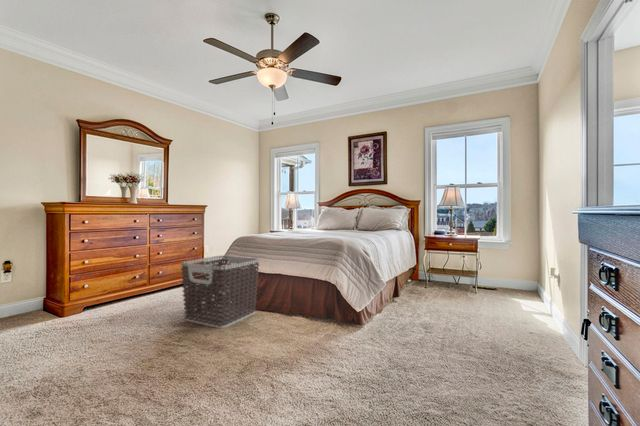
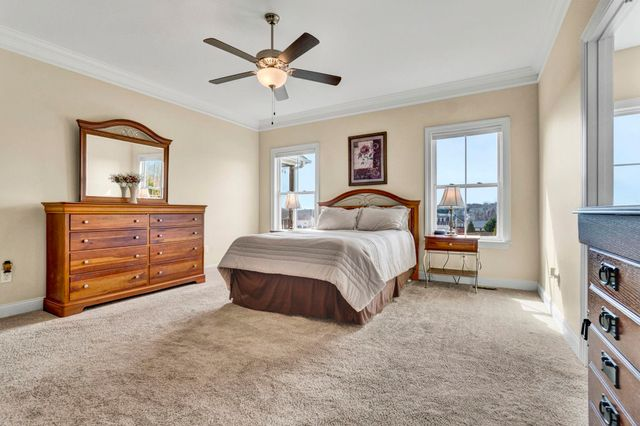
- clothes hamper [180,254,260,329]
